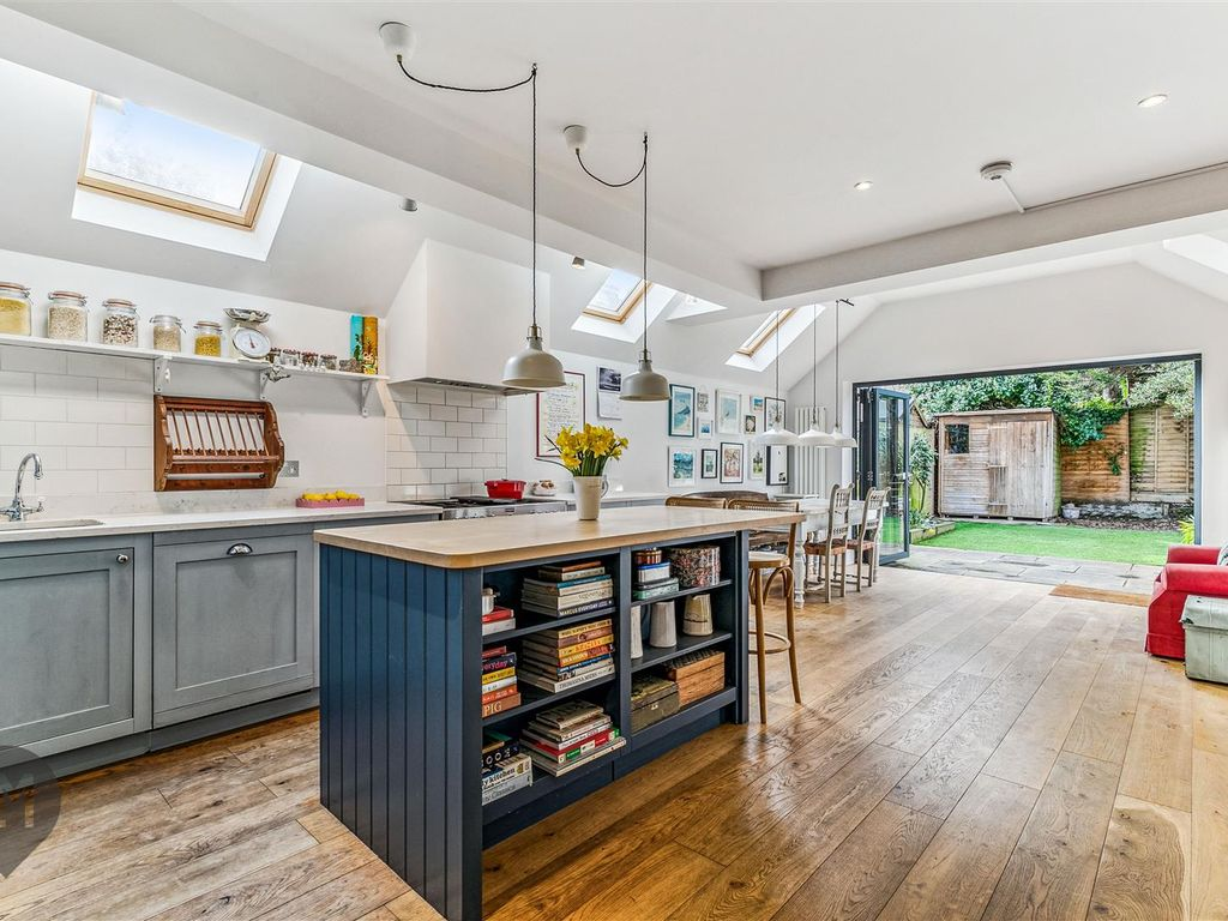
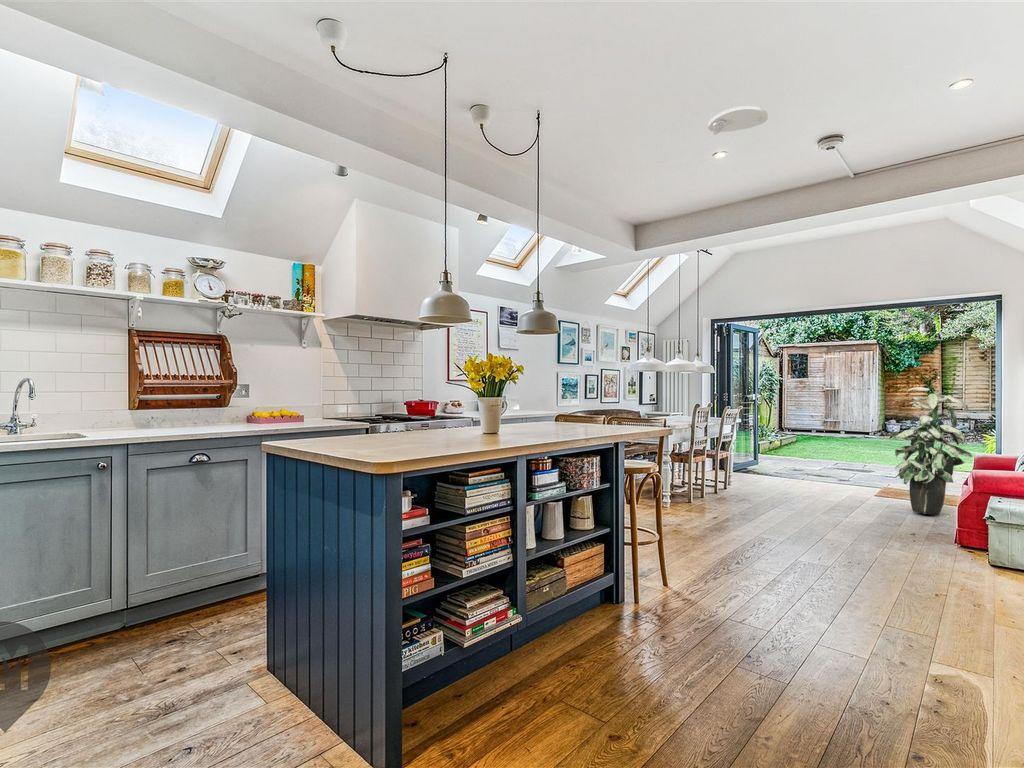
+ indoor plant [888,386,973,517]
+ smoke detector [707,105,769,136]
